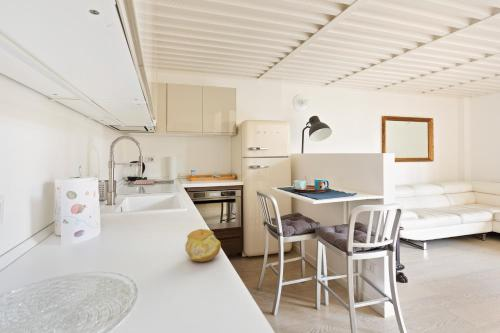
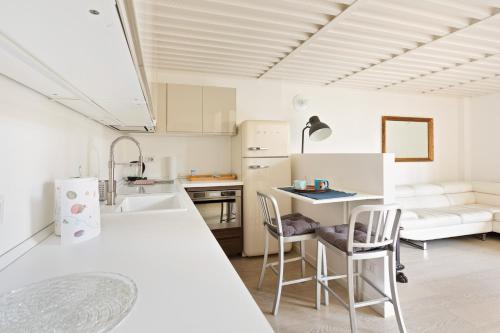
- fruit [184,228,222,263]
